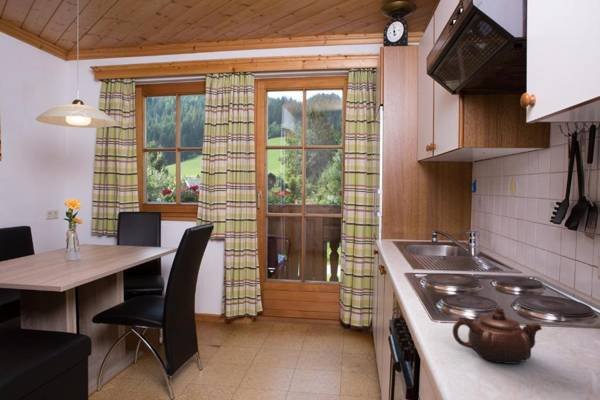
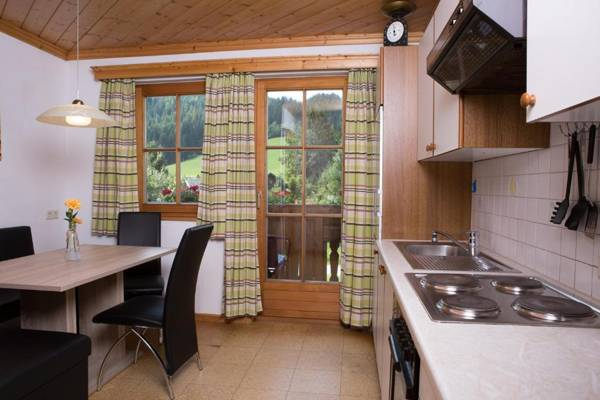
- teapot [452,307,543,365]
